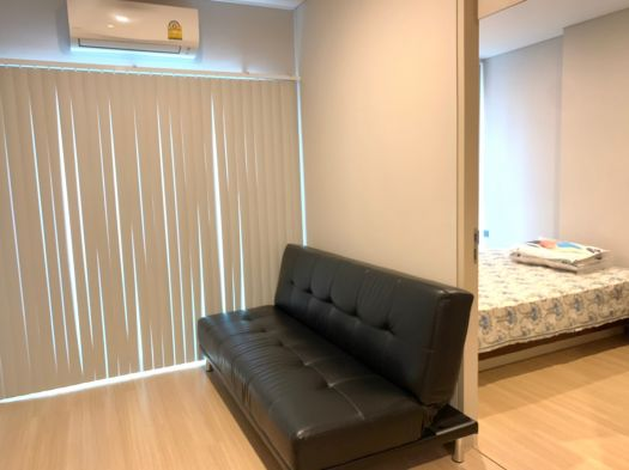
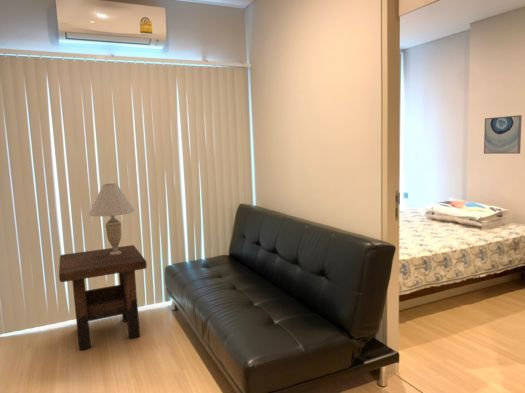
+ table lamp [88,183,136,255]
+ side table [58,244,148,351]
+ wall art [483,114,523,155]
